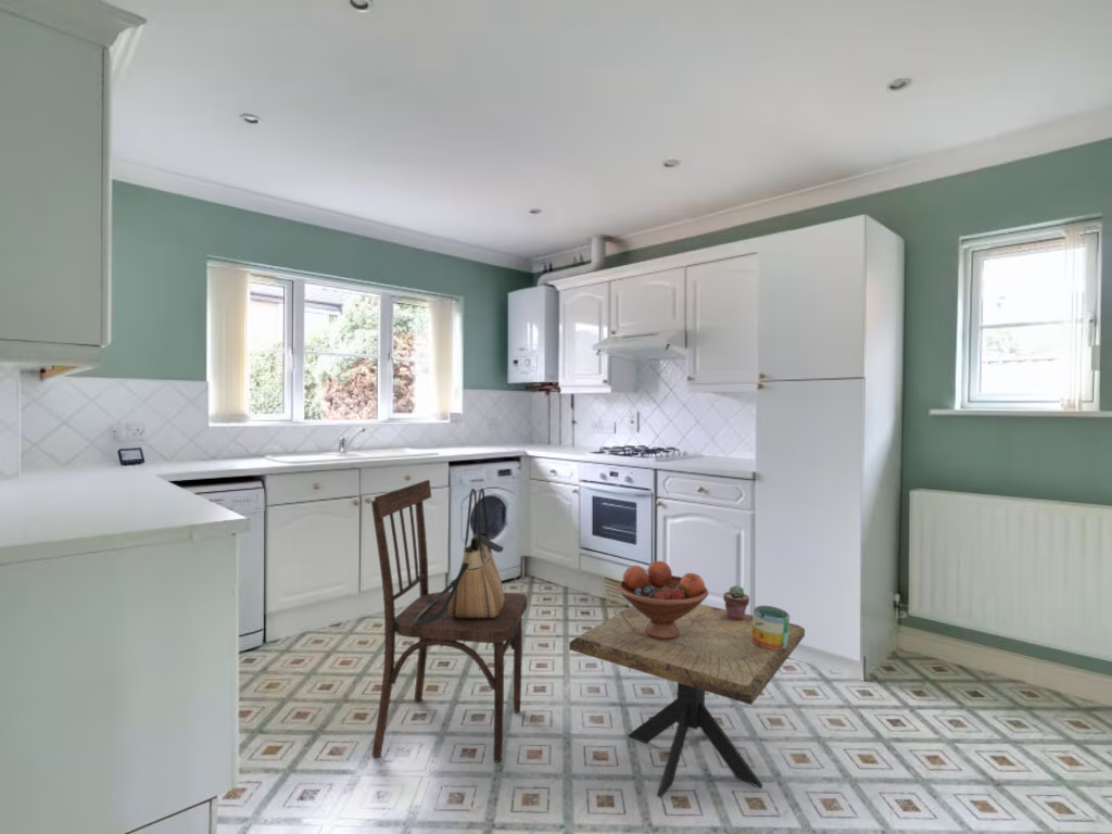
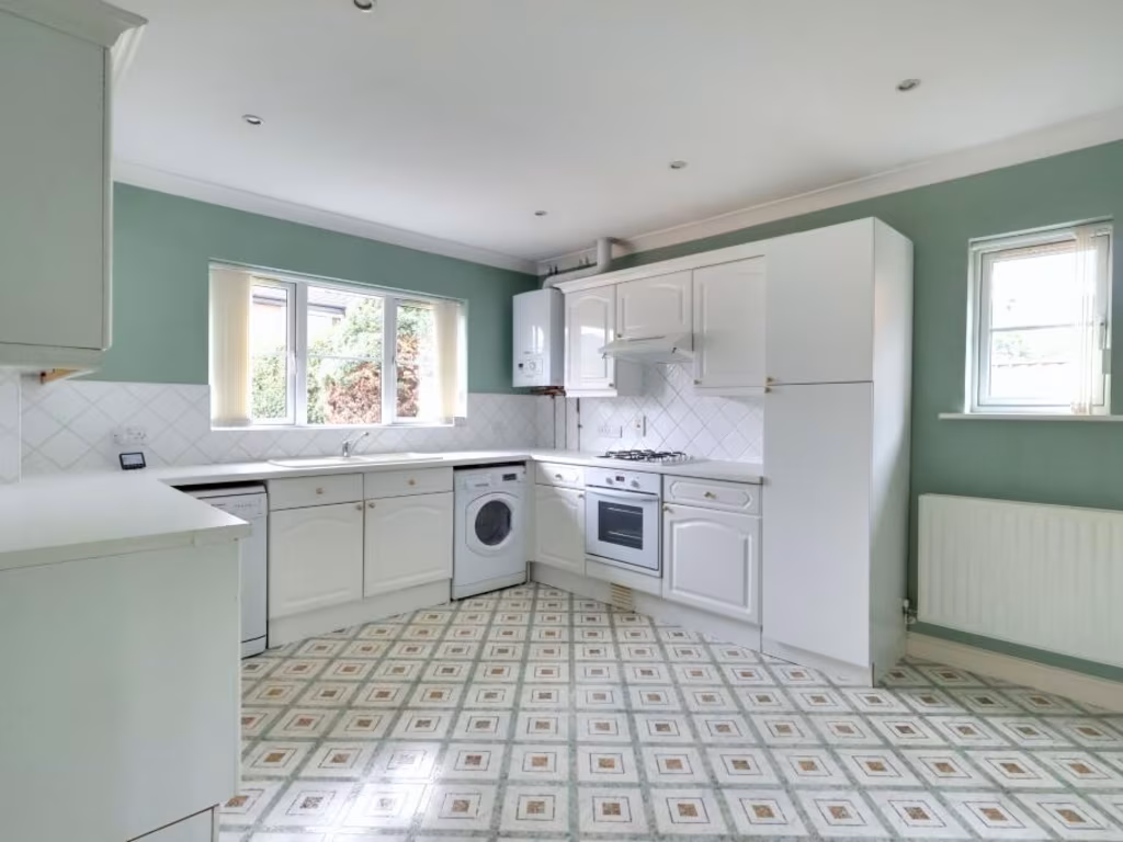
- mug [751,605,791,649]
- tote bag [414,488,505,624]
- side table [568,604,806,798]
- fruit bowl [617,560,709,640]
- potted succulent [722,584,750,621]
- dining chair [370,479,528,762]
